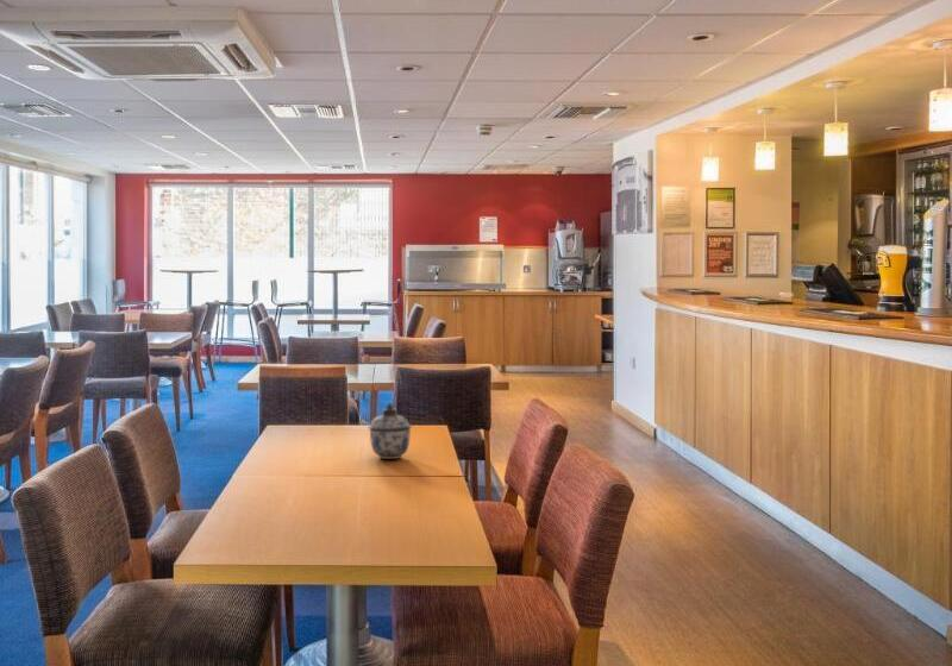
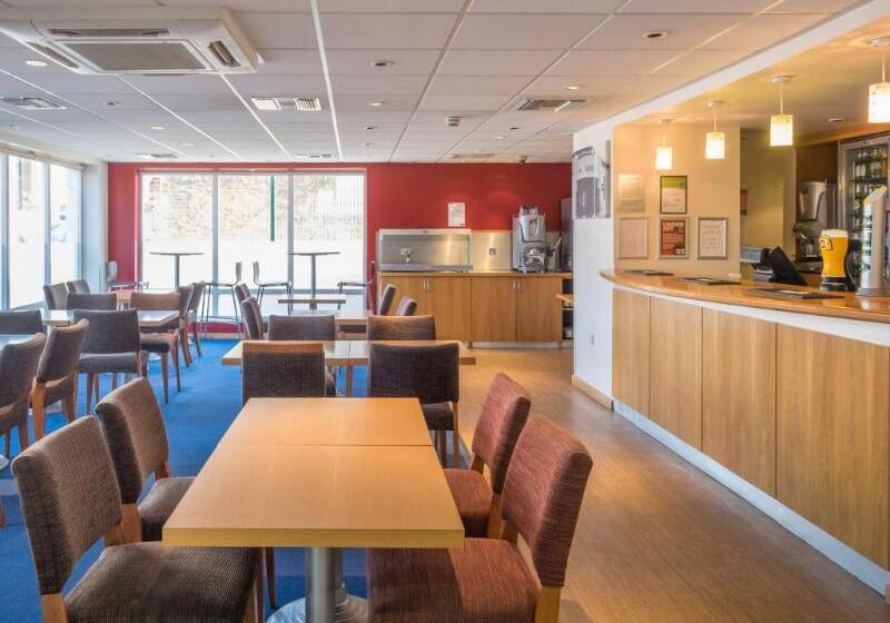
- lidded jar [367,401,413,460]
